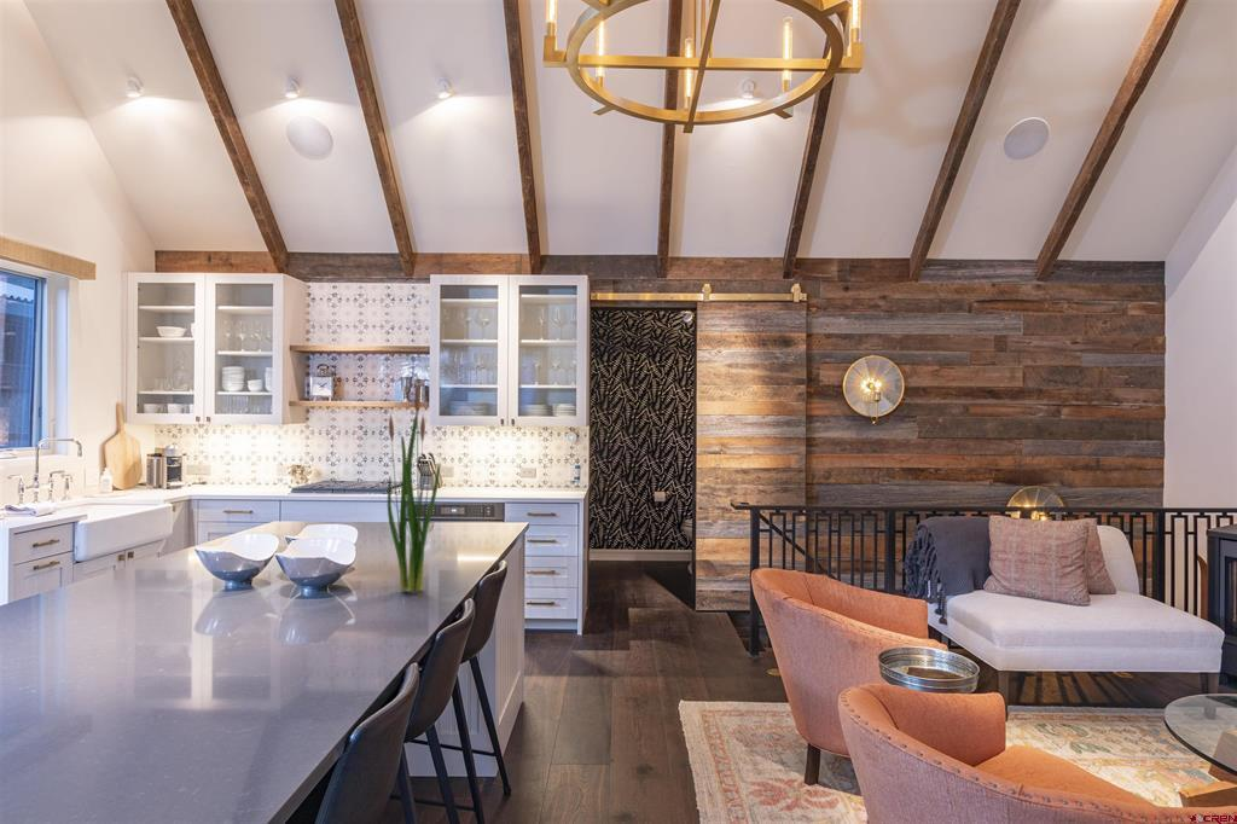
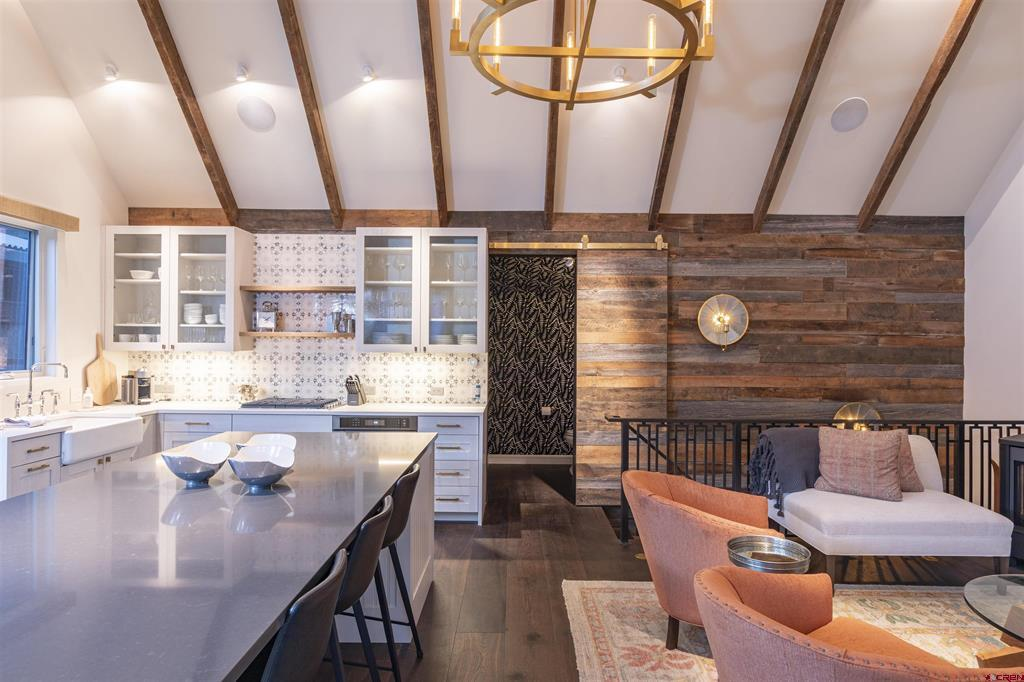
- plant [387,384,441,593]
